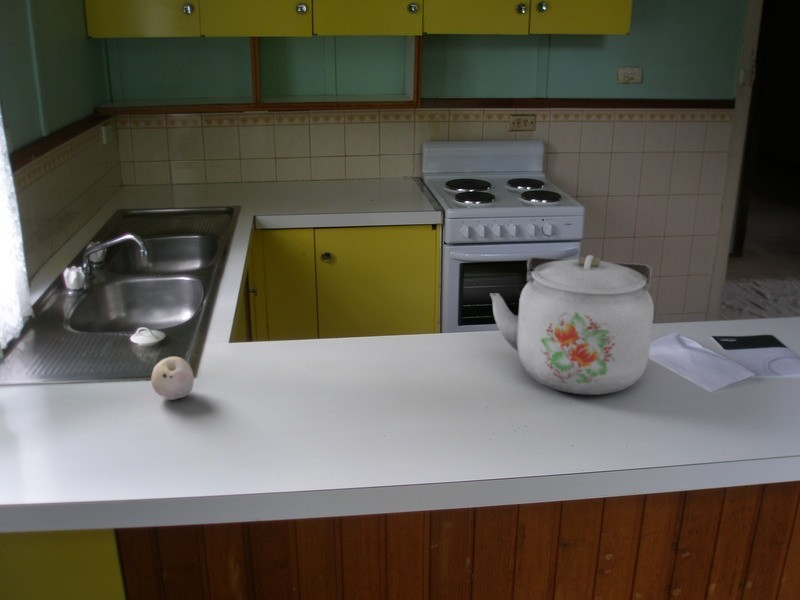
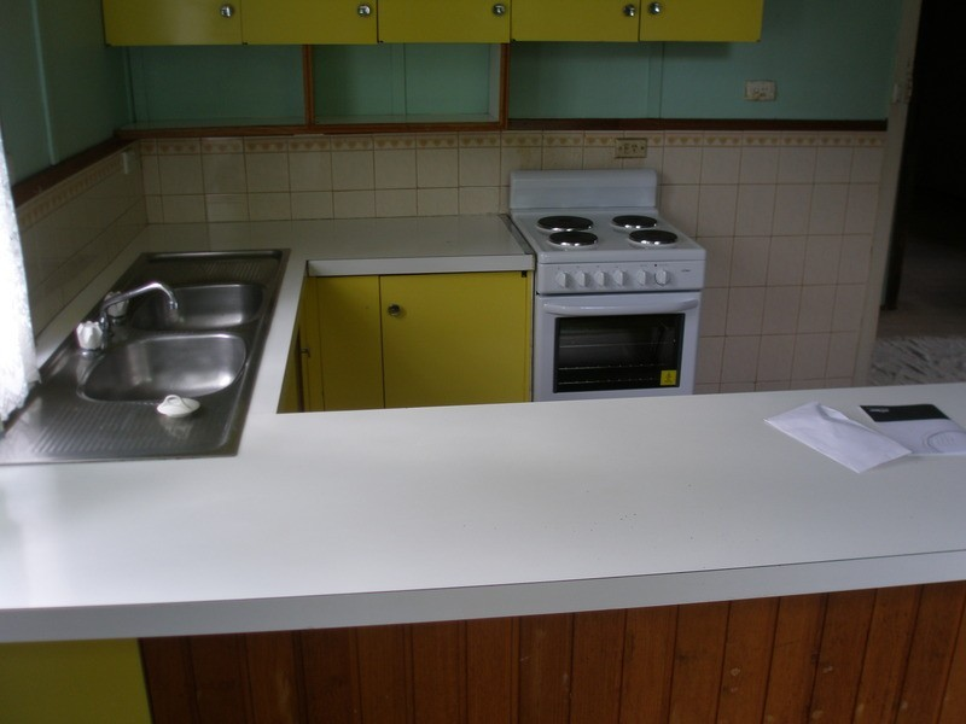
- kettle [489,254,655,396]
- fruit [150,356,195,401]
